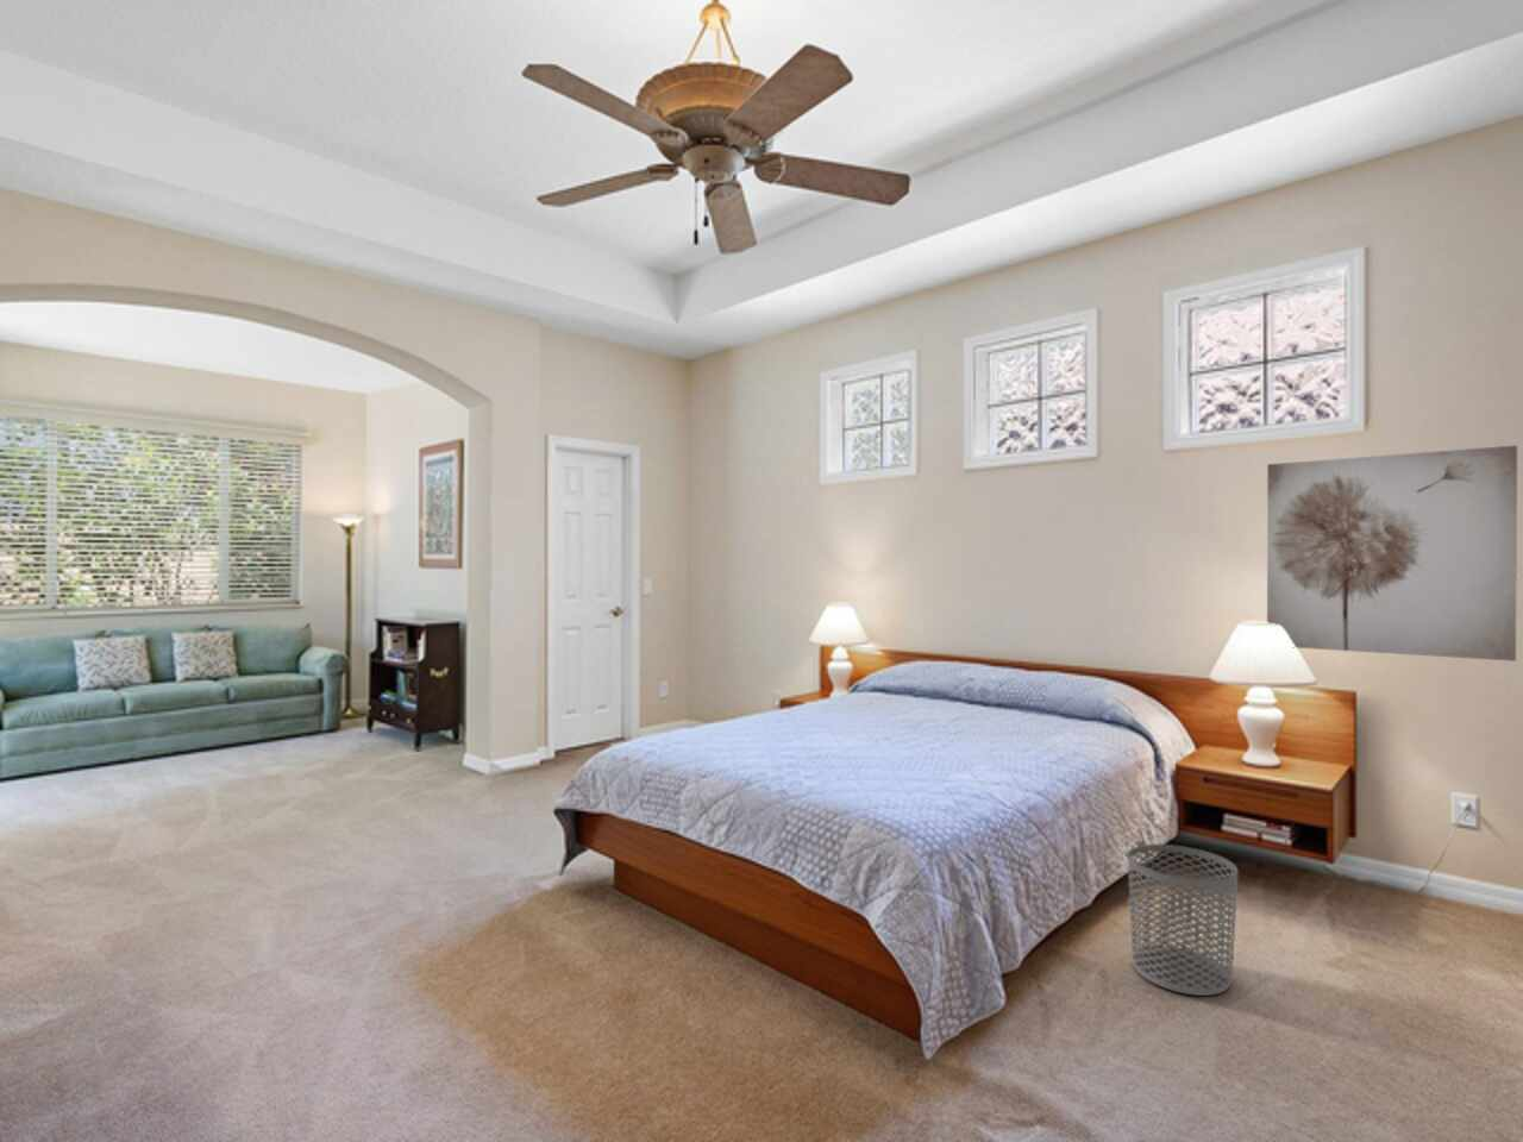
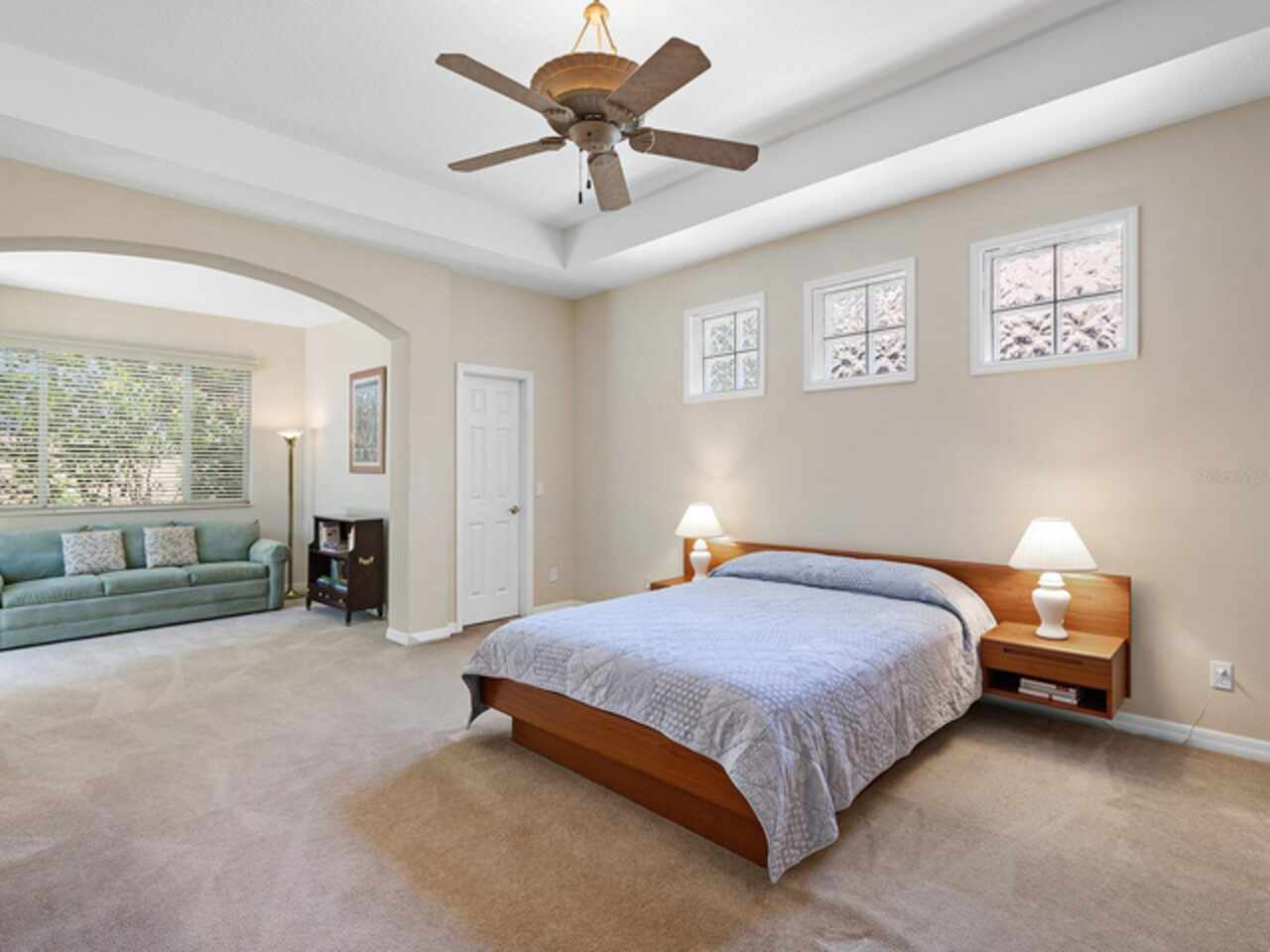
- waste bin [1127,843,1239,997]
- wall art [1266,444,1518,662]
